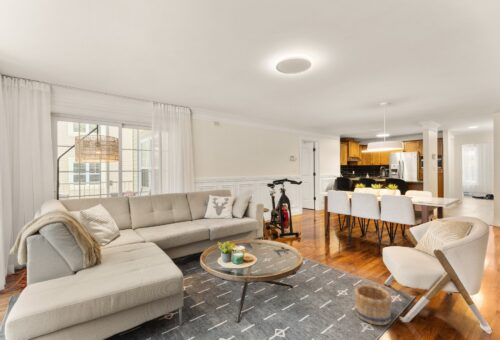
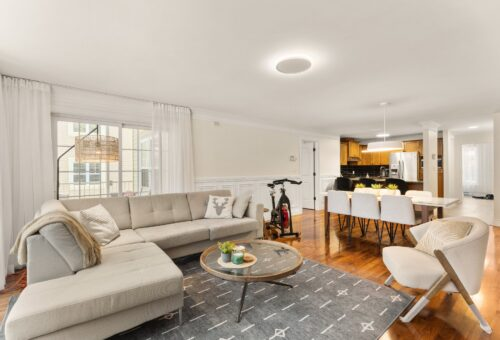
- basket [353,284,392,326]
